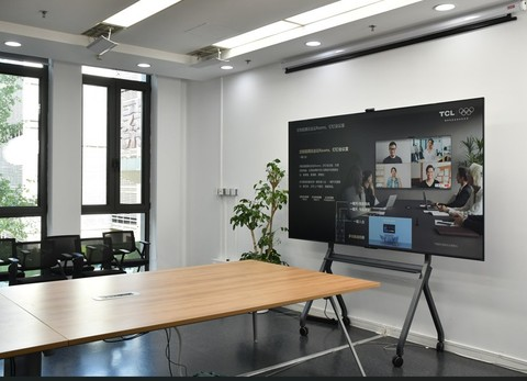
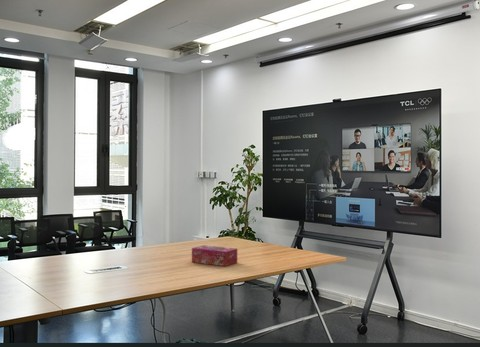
+ tissue box [191,244,238,267]
